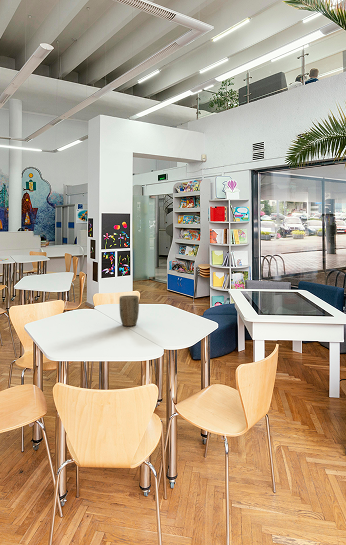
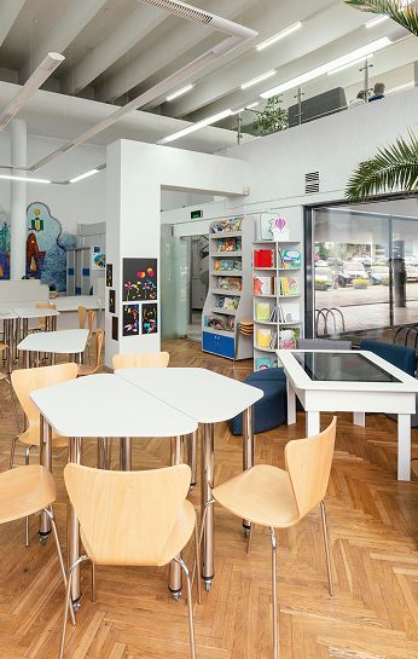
- plant pot [118,294,140,327]
